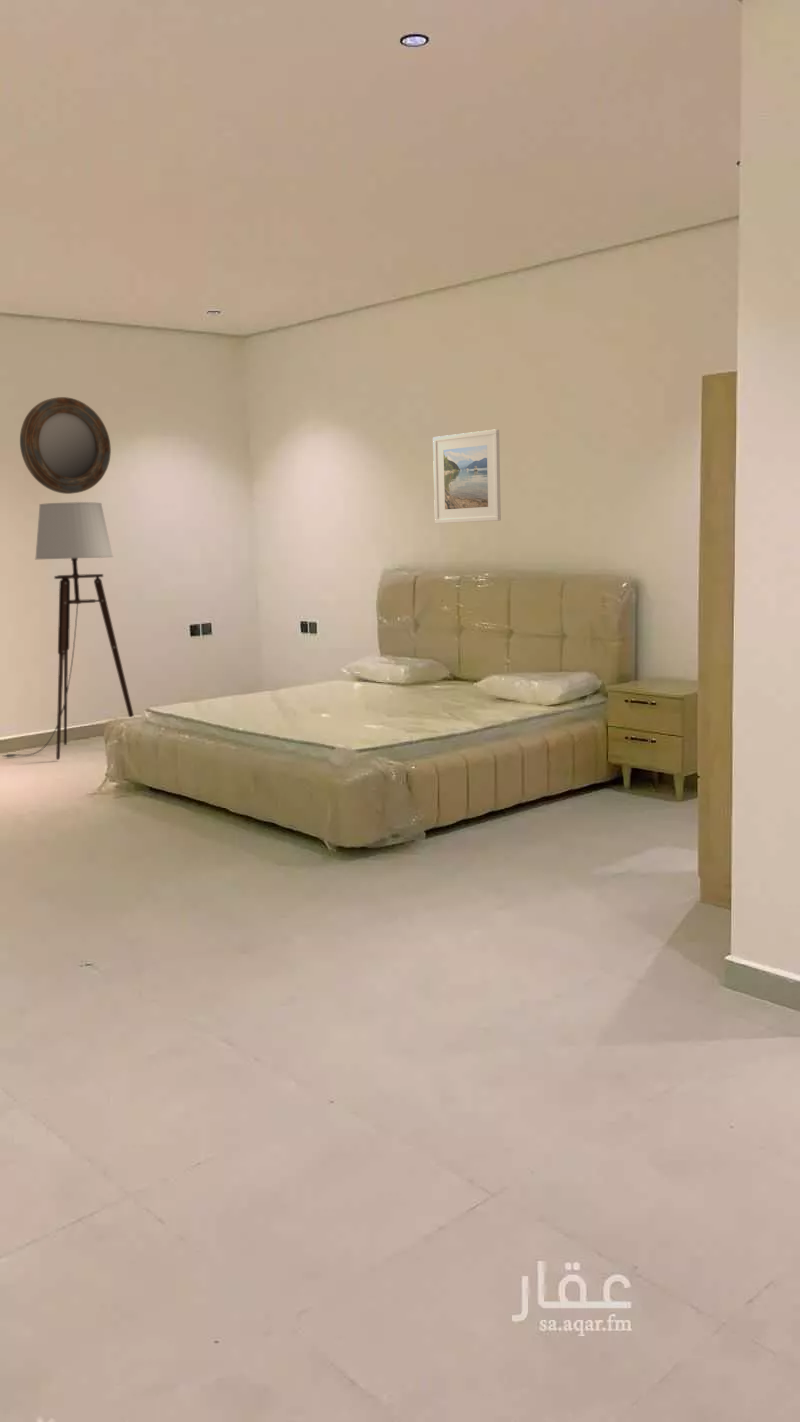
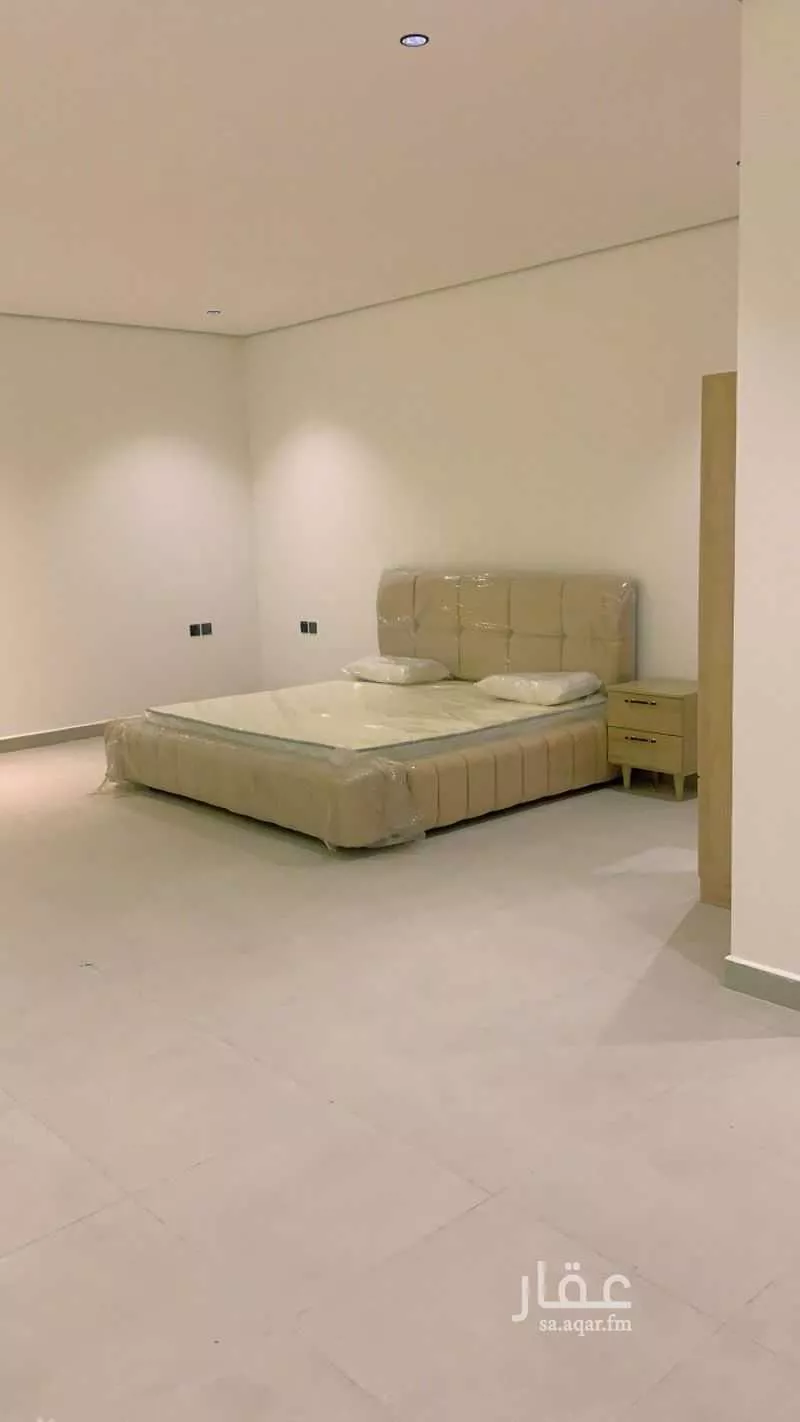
- home mirror [19,396,112,495]
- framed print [432,428,502,525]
- floor lamp [2,501,135,761]
